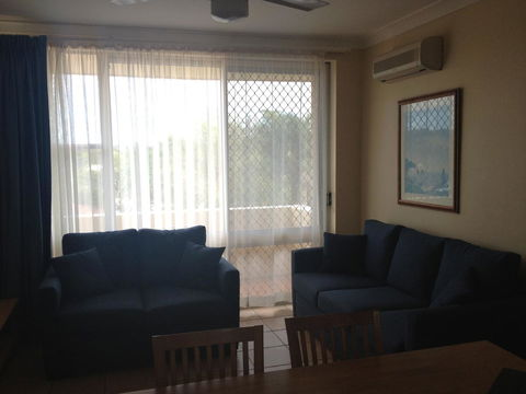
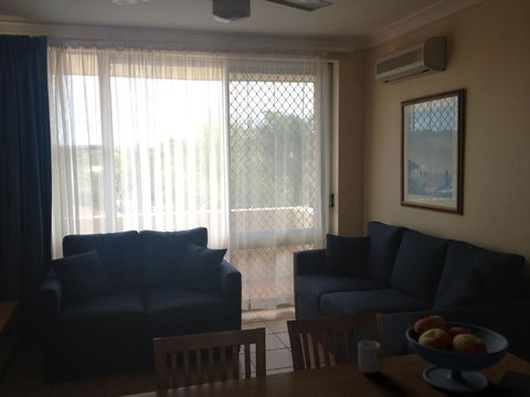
+ mug [358,333,381,374]
+ fruit bowl [404,312,511,395]
